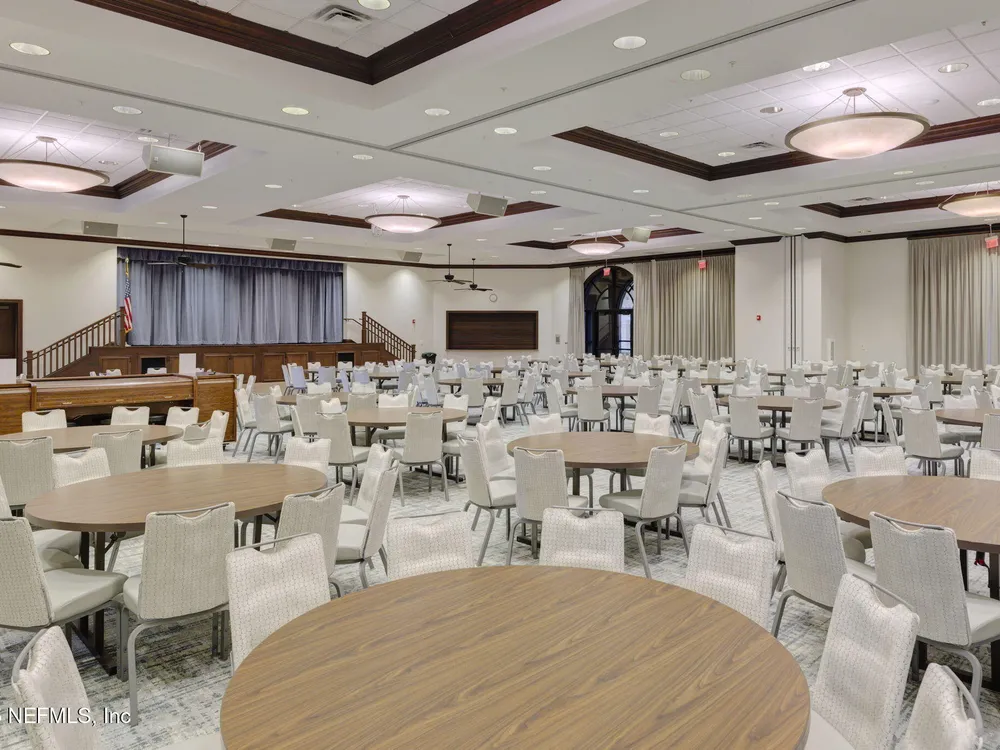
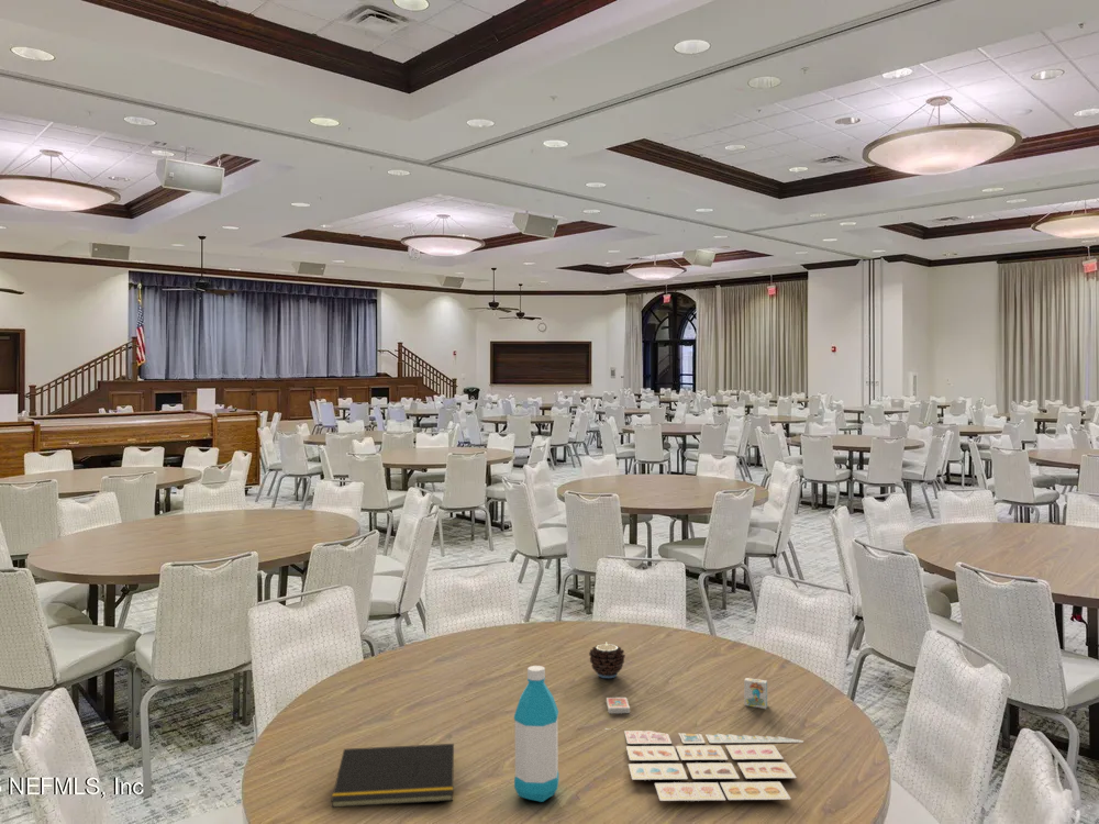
+ water bottle [513,665,559,803]
+ board game [603,677,804,802]
+ candle [588,643,626,679]
+ notepad [330,743,455,809]
